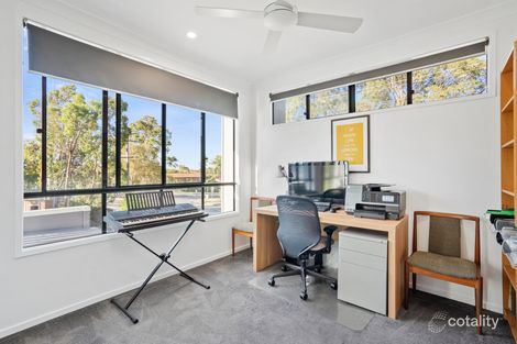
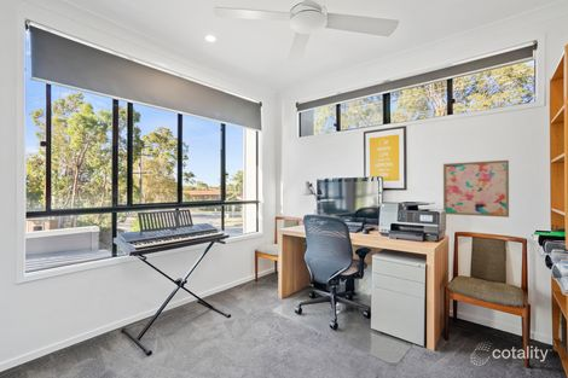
+ wall art [442,159,510,219]
